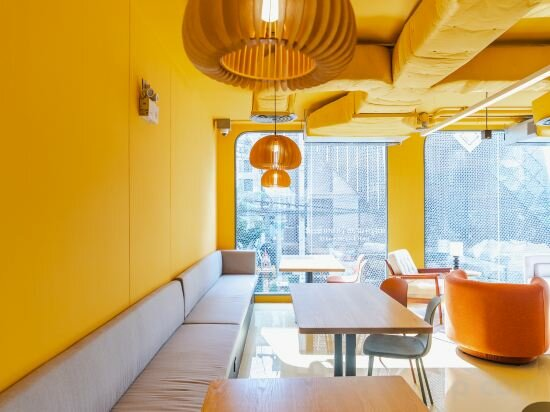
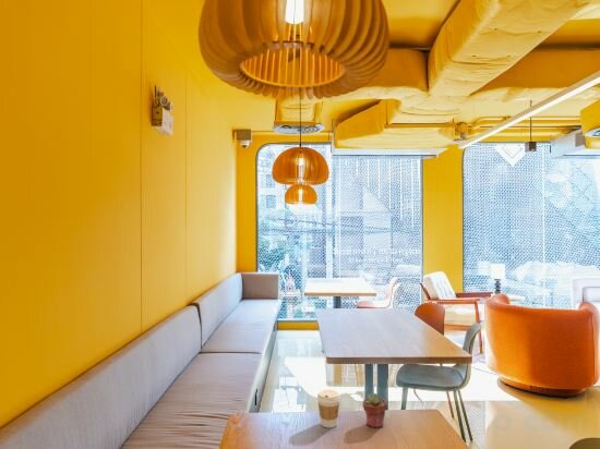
+ coffee cup [316,389,341,428]
+ potted succulent [361,392,387,428]
